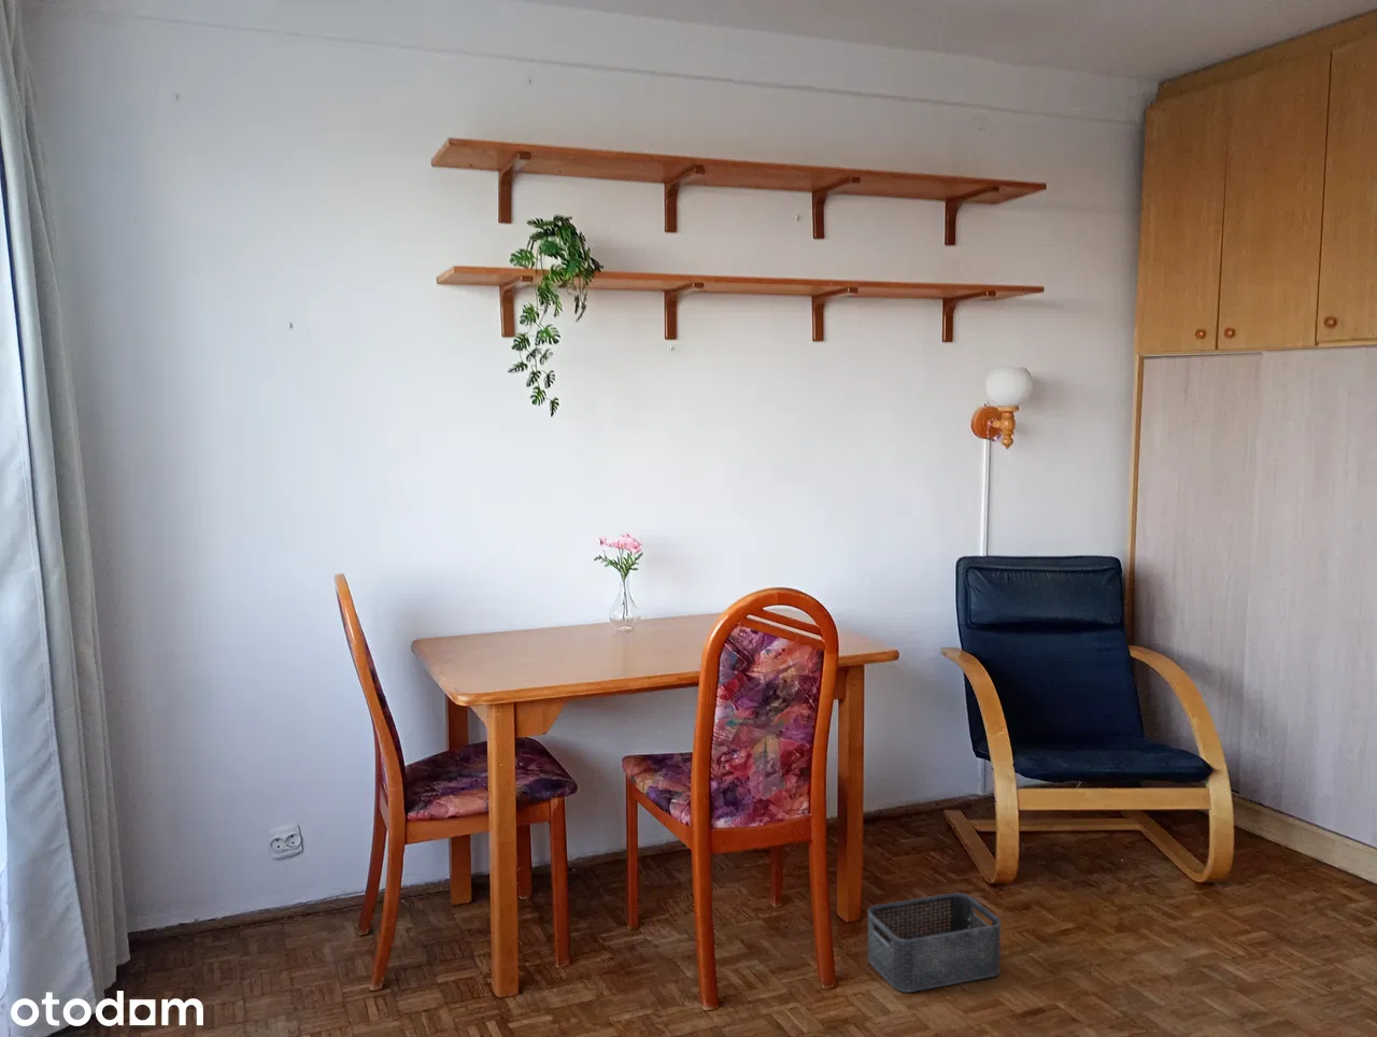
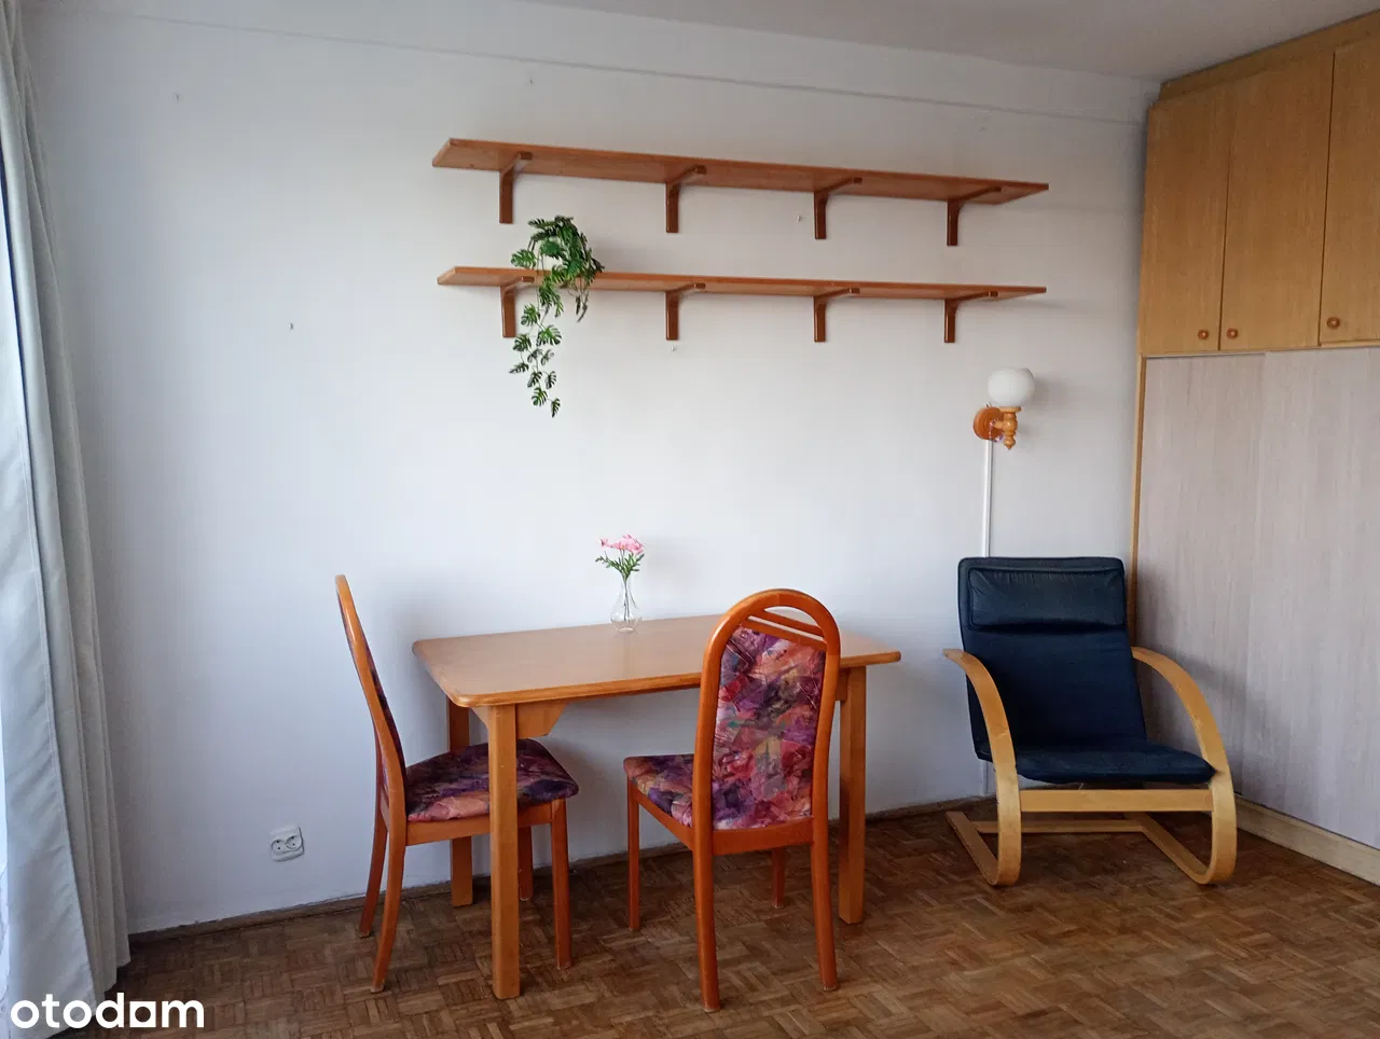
- storage bin [866,892,1001,993]
